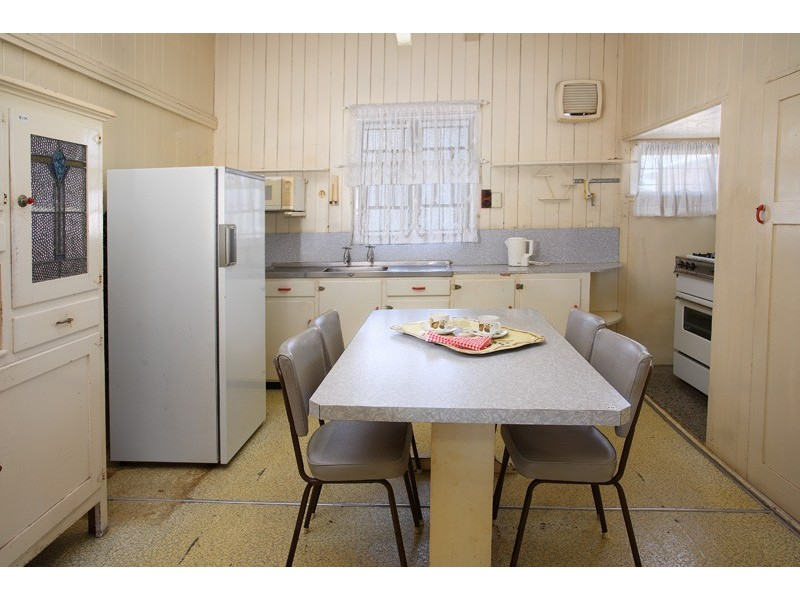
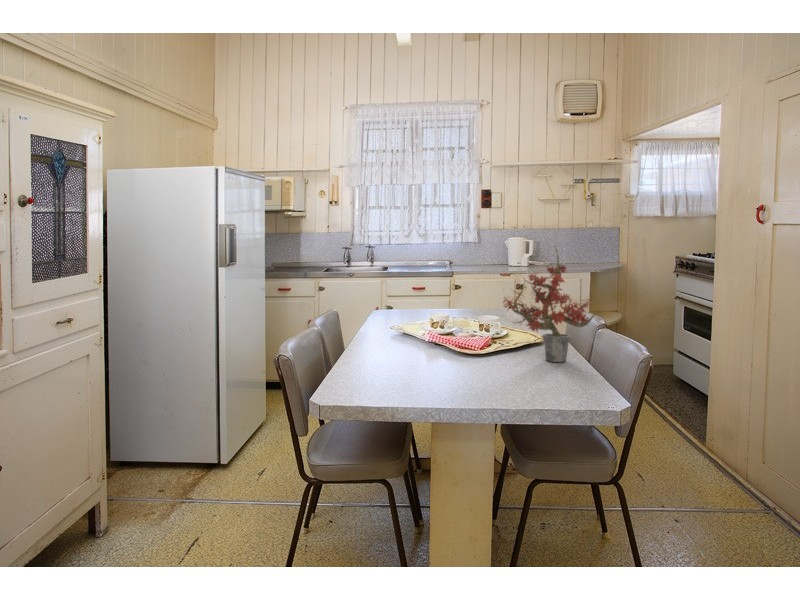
+ potted plant [502,244,602,363]
